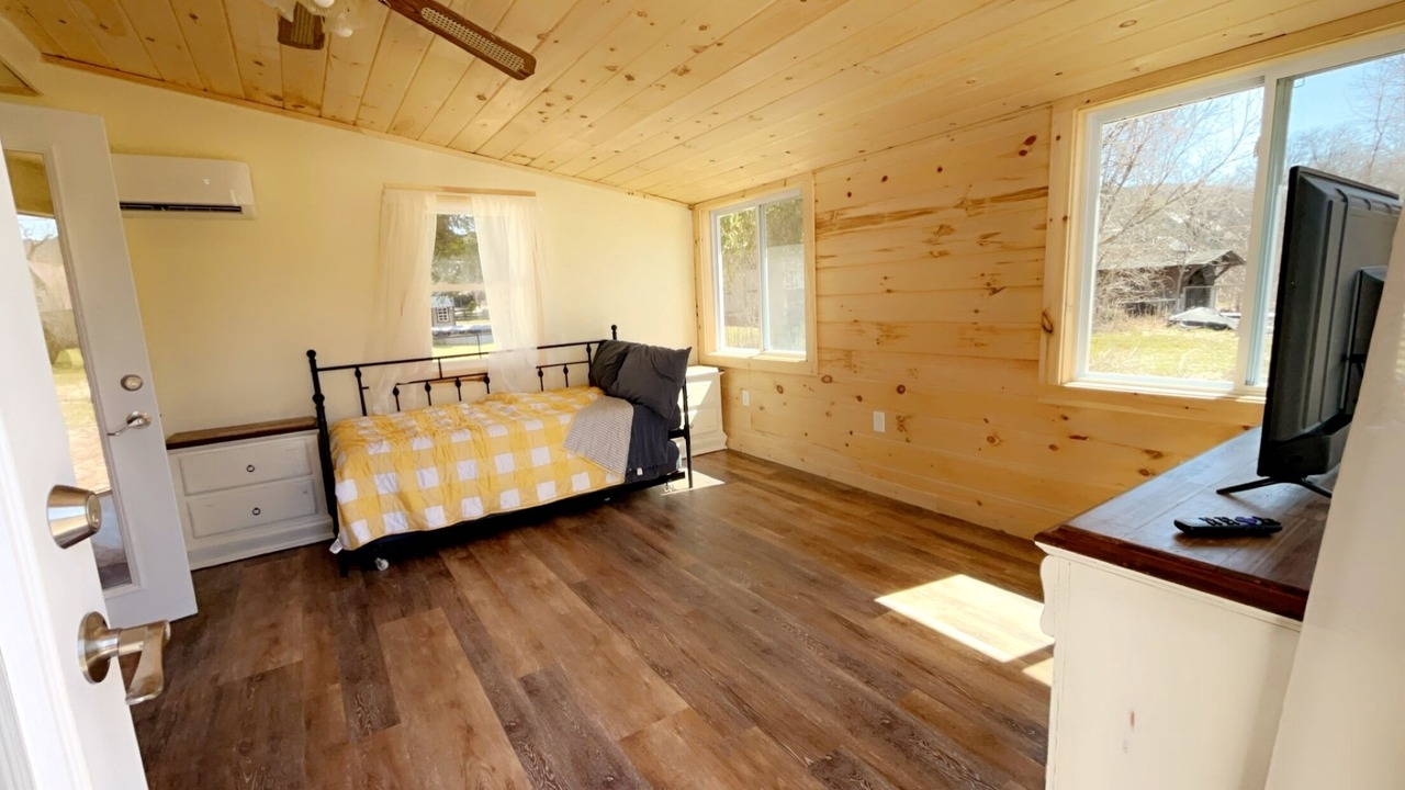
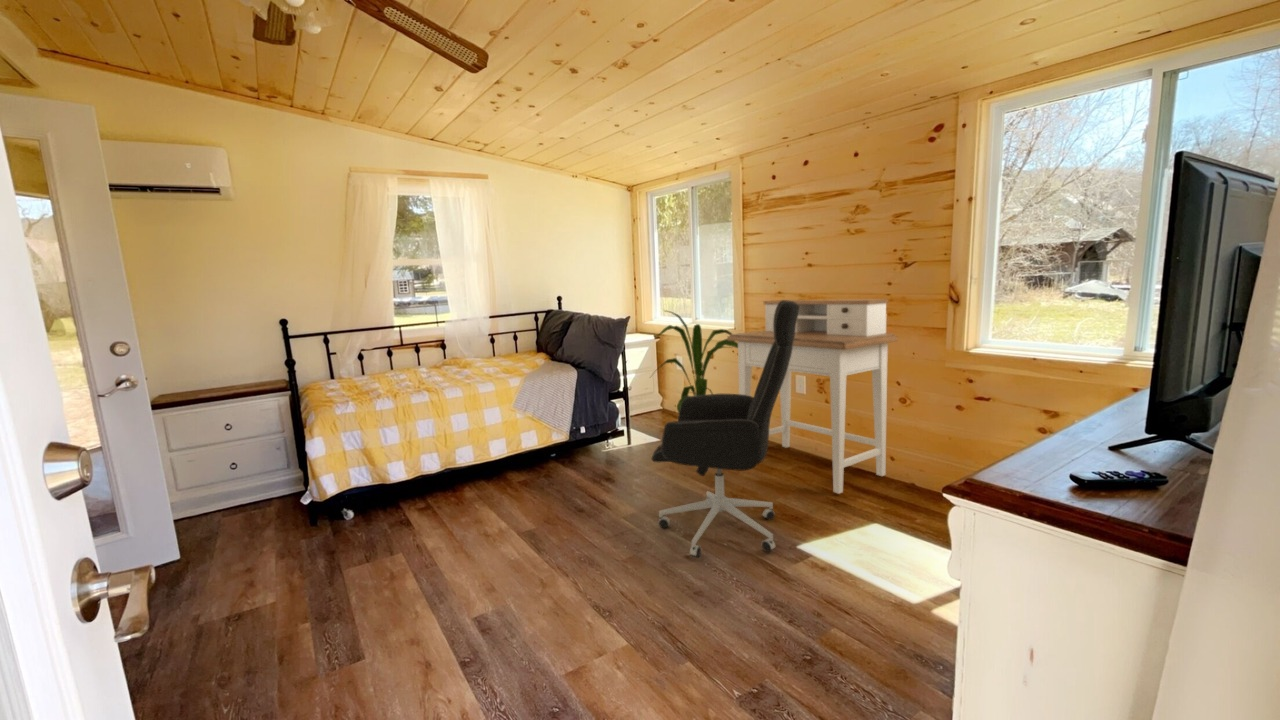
+ house plant [649,309,738,414]
+ desk [726,298,898,495]
+ office chair [650,299,799,559]
